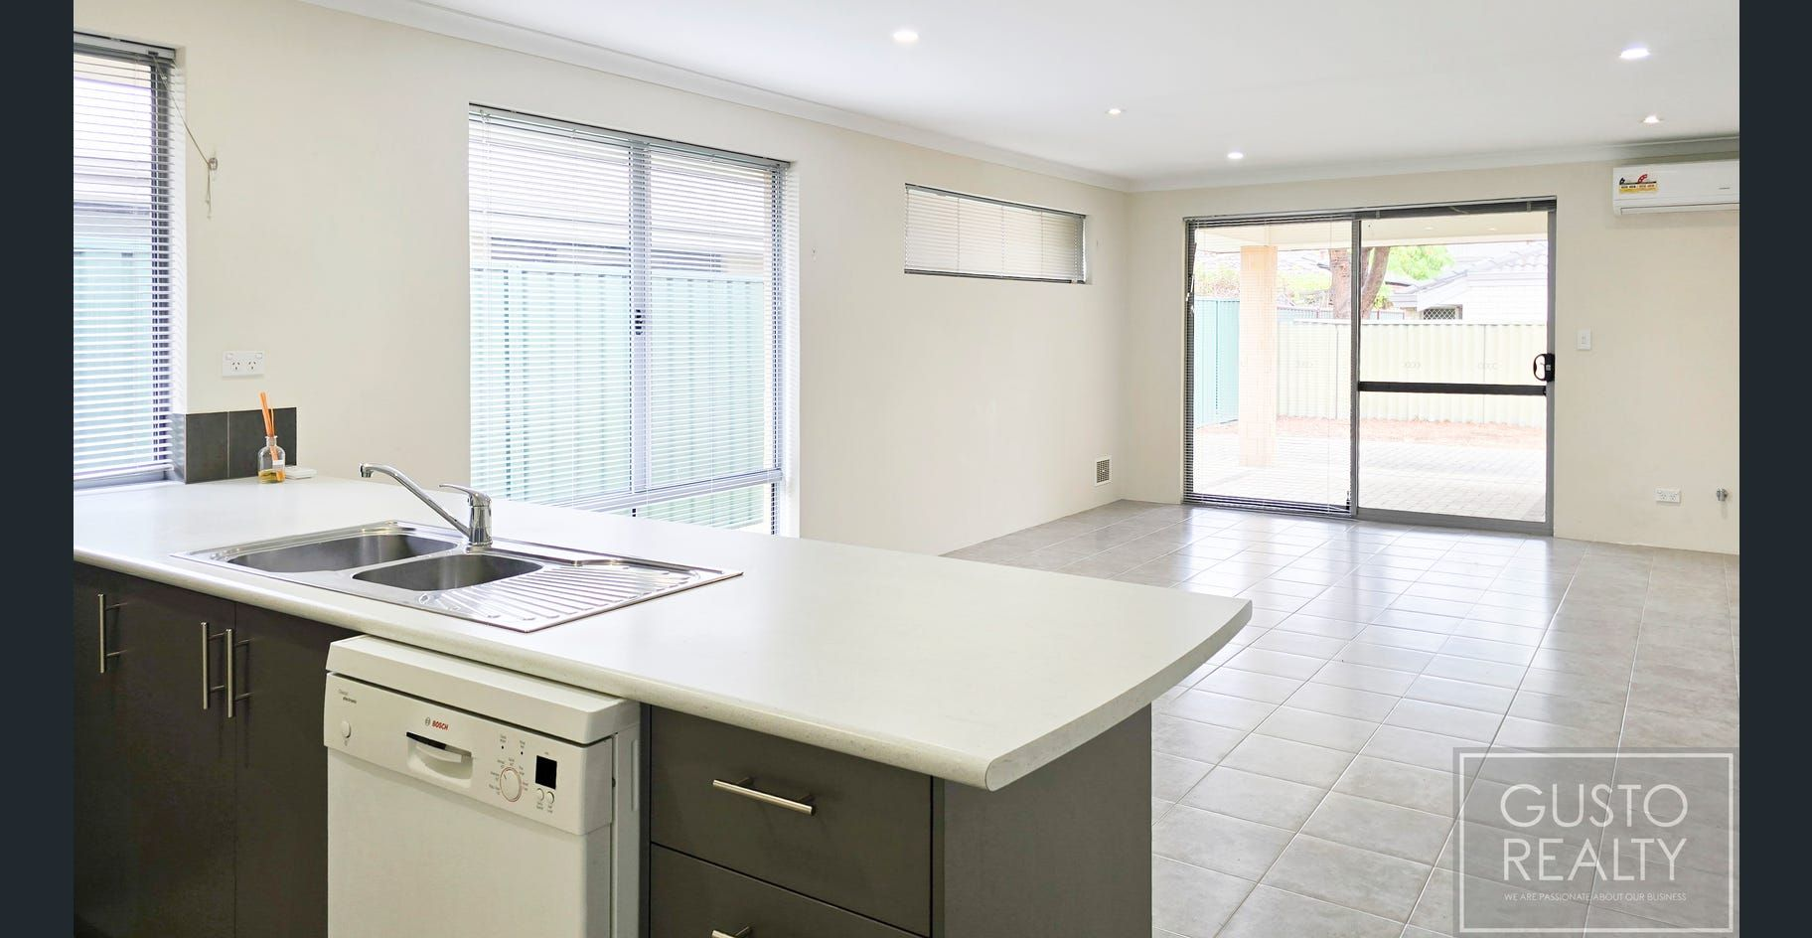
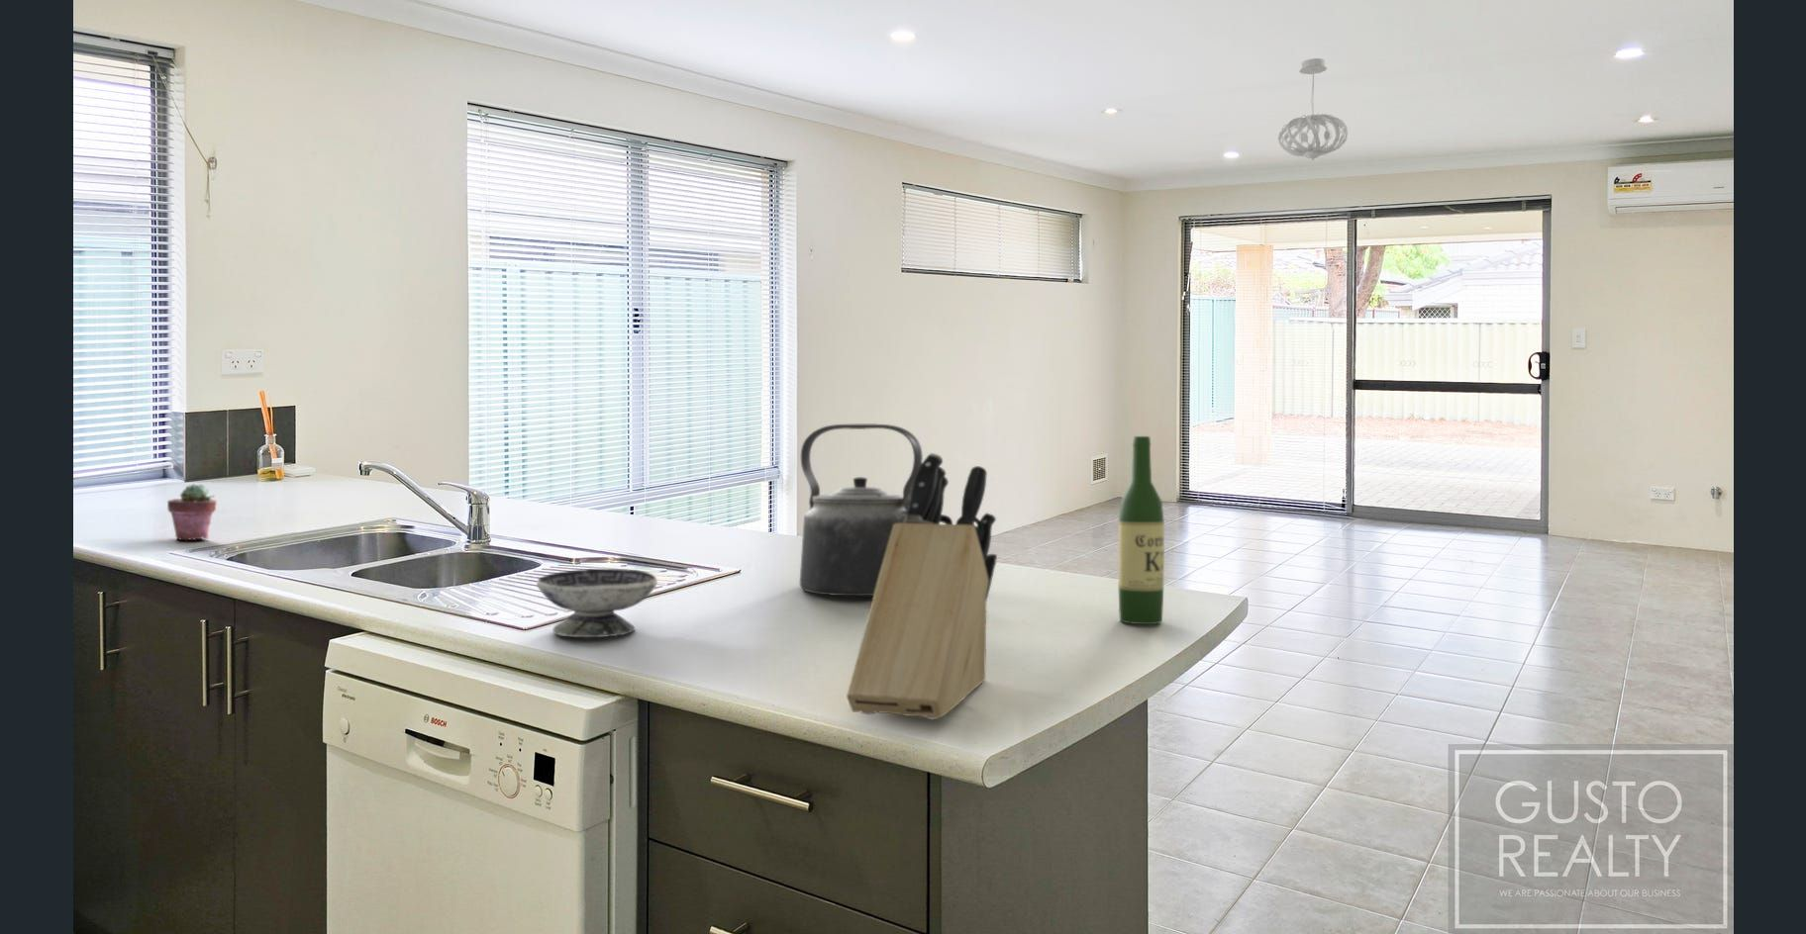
+ pendant light [1277,57,1348,161]
+ potted succulent [167,482,218,541]
+ kettle [799,423,924,597]
+ knife block [845,453,998,721]
+ wine bottle [1118,435,1166,625]
+ bowl [535,568,658,639]
